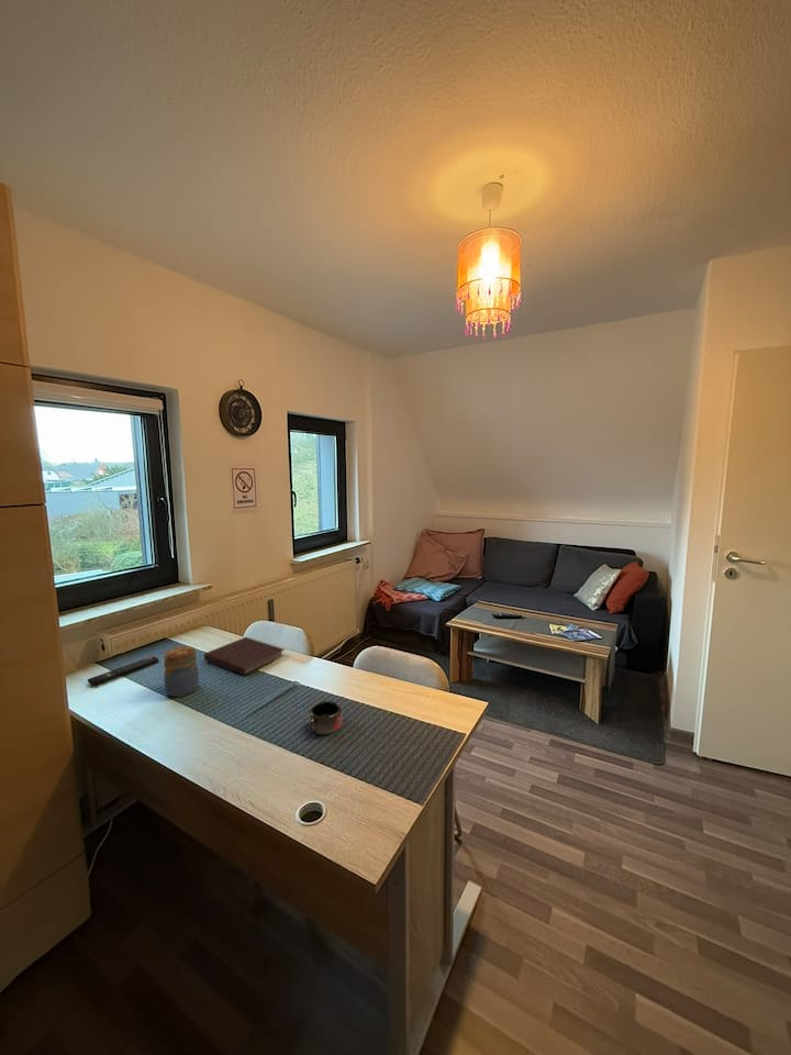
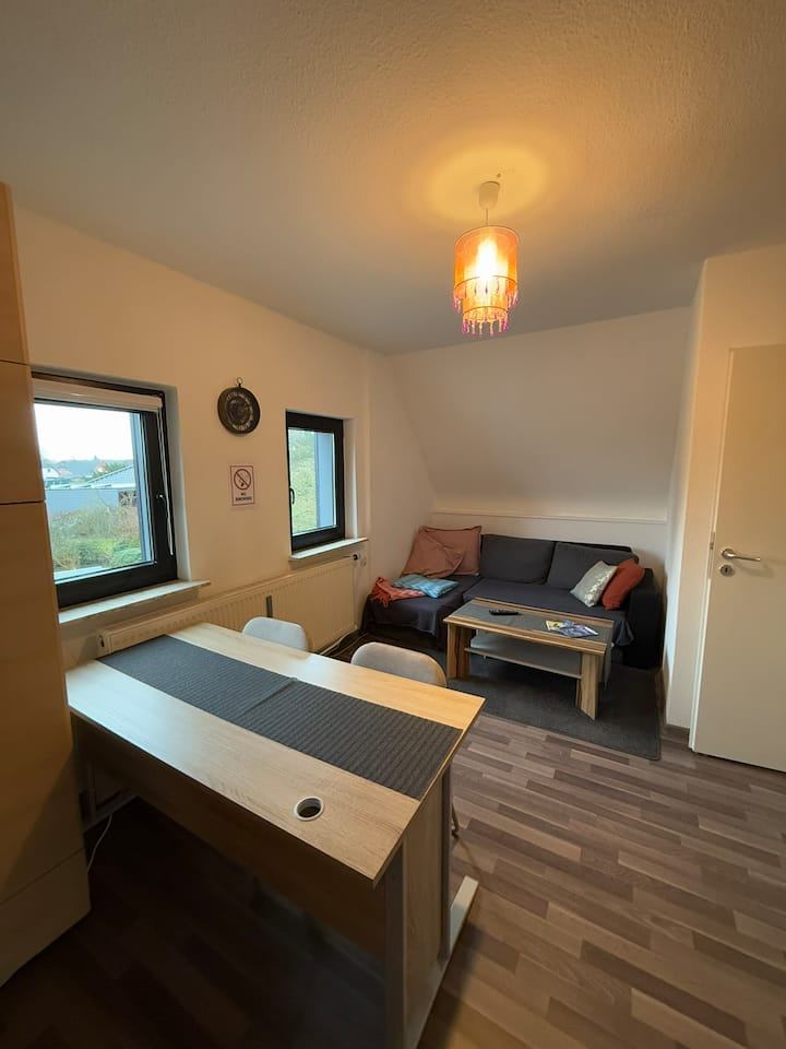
- jar [163,645,200,698]
- remote control [87,655,159,687]
- notebook [203,636,286,677]
- mug [308,700,343,735]
